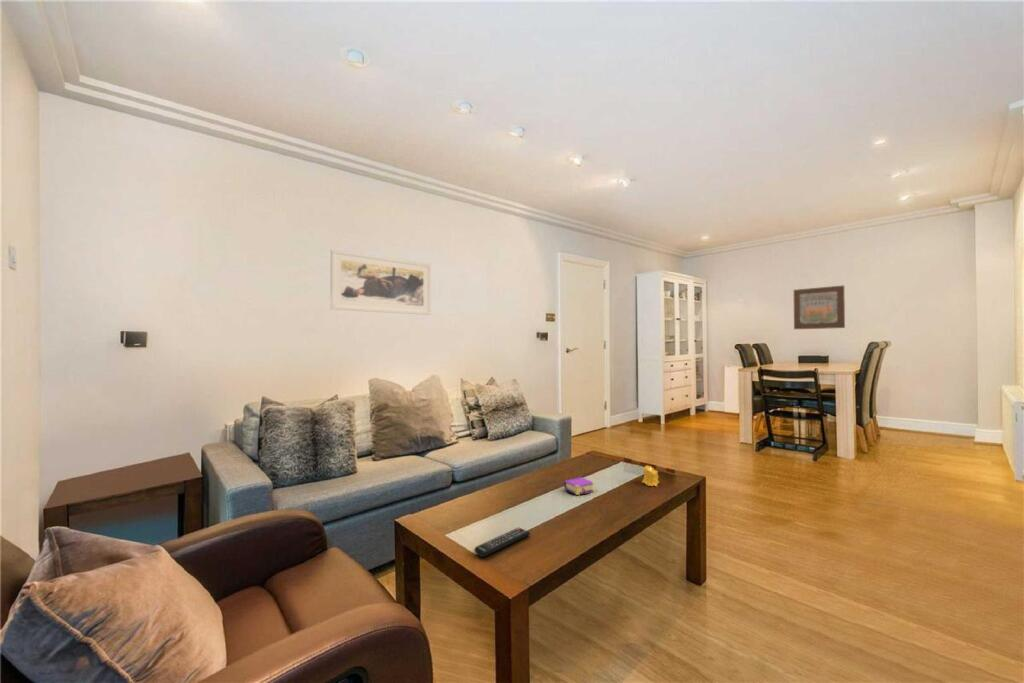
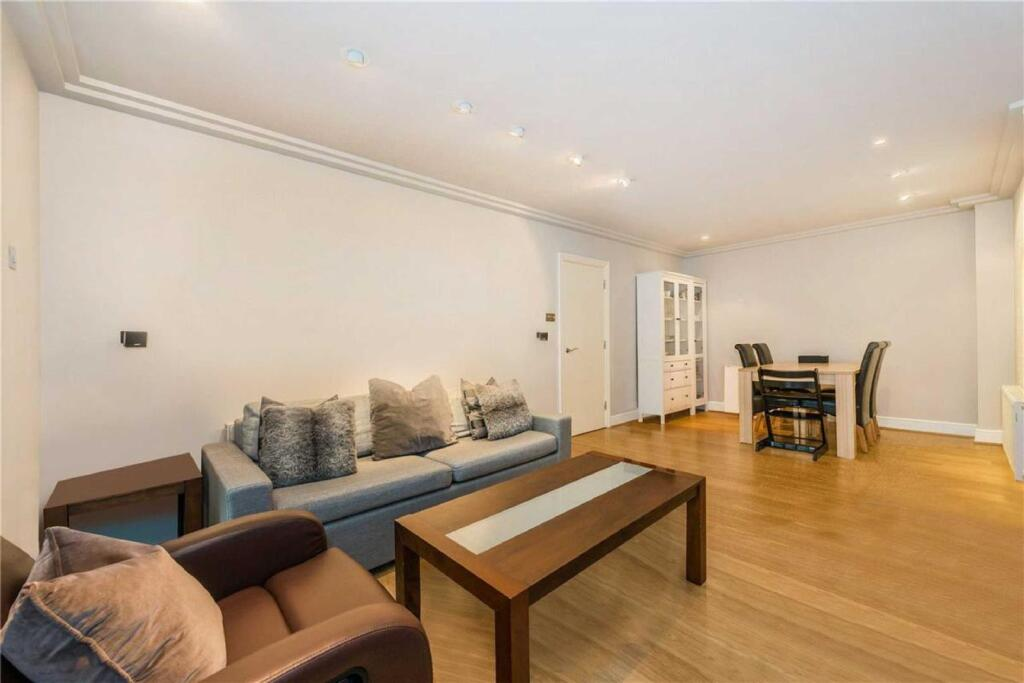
- remote control [473,526,531,558]
- candle [641,465,661,487]
- wall art [793,284,846,330]
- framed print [330,248,432,316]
- book [563,476,596,496]
